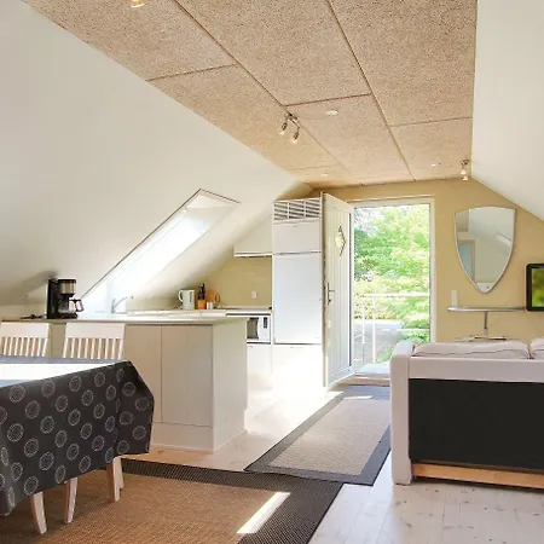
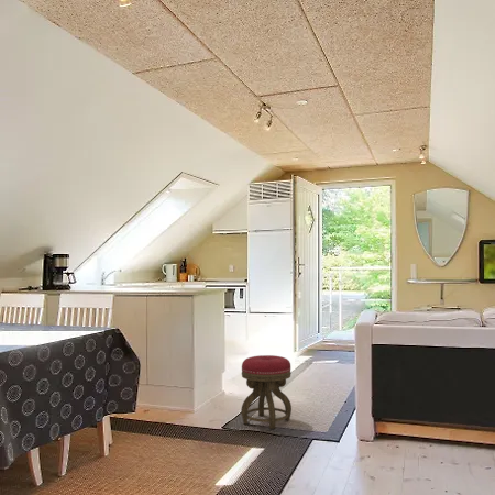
+ stool [240,354,293,430]
